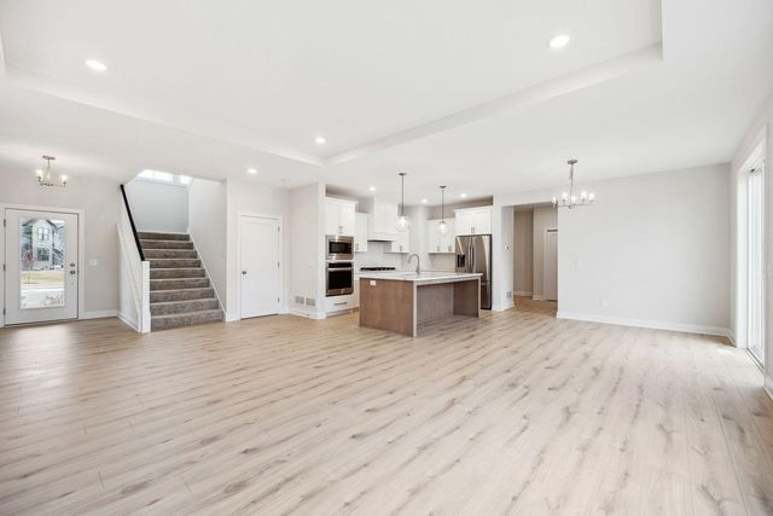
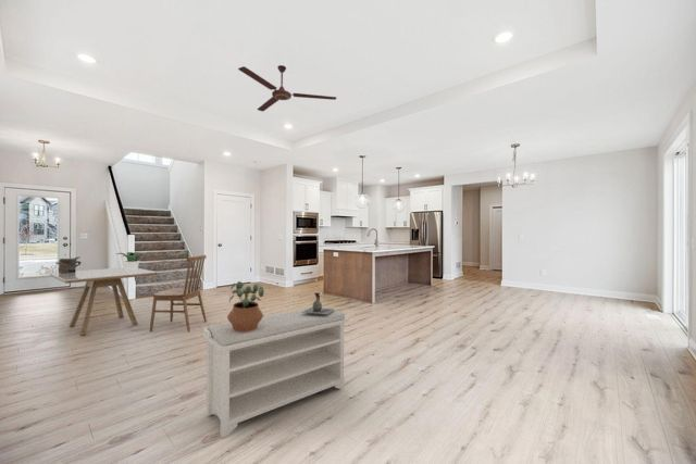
+ mug [54,255,82,274]
+ decorative vase [301,291,336,314]
+ potted plant [226,280,265,331]
+ bench [201,305,350,439]
+ potted plant [116,251,147,273]
+ dining chair [149,254,208,333]
+ dining table [48,266,158,337]
+ ceiling fan [237,64,337,113]
